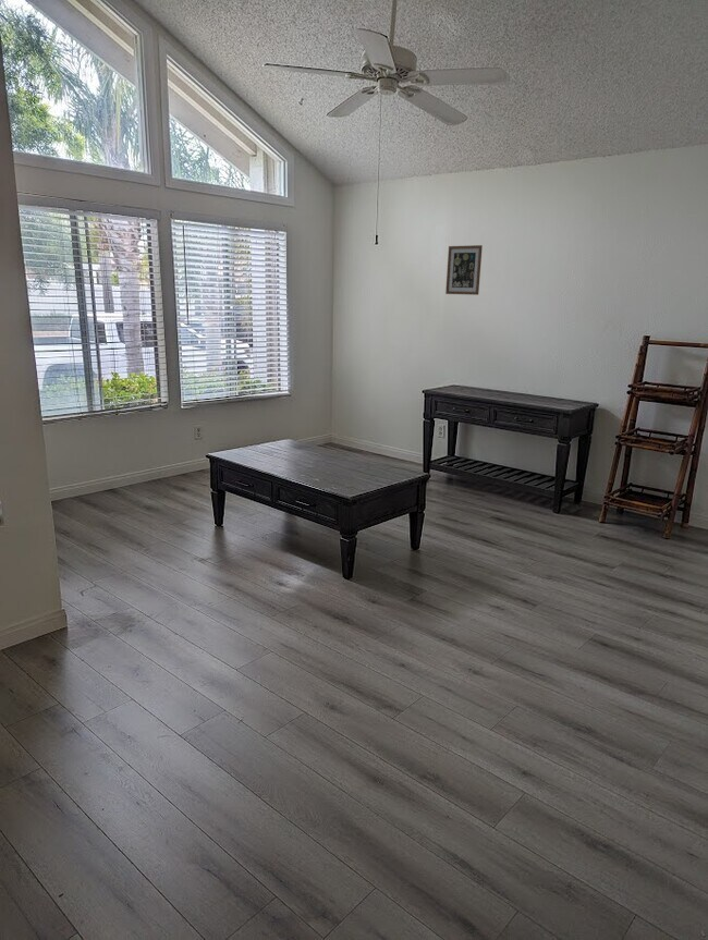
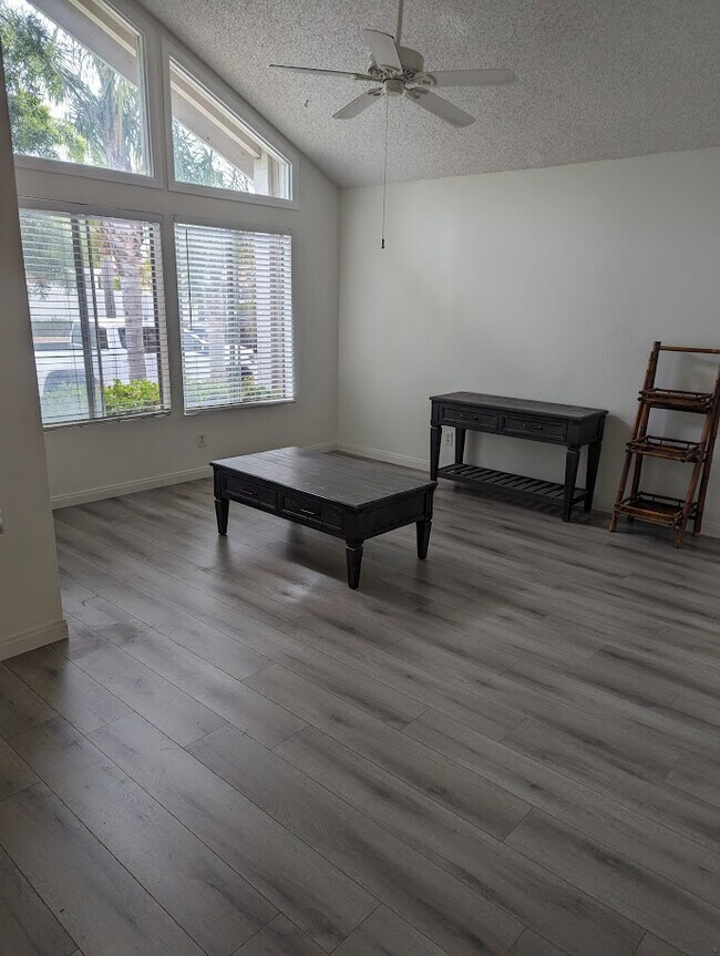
- wall art [444,244,484,296]
